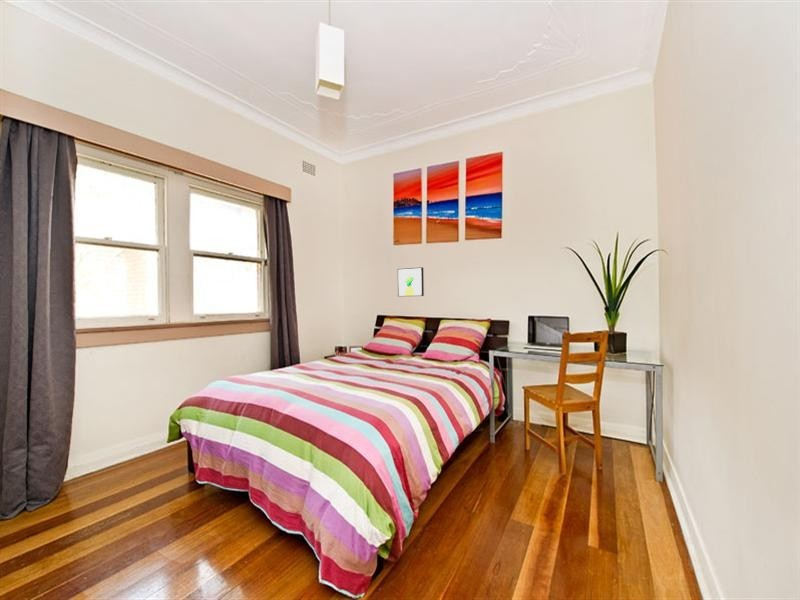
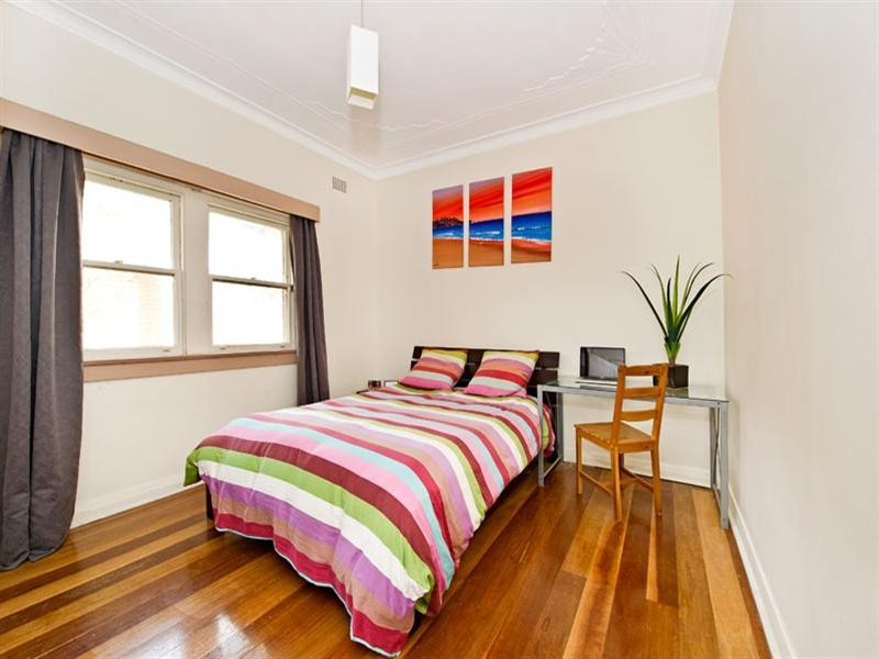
- wall art [397,266,425,297]
